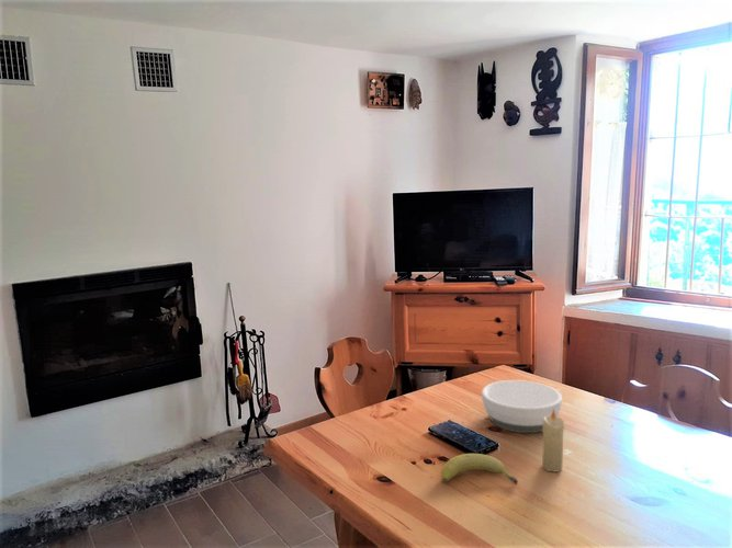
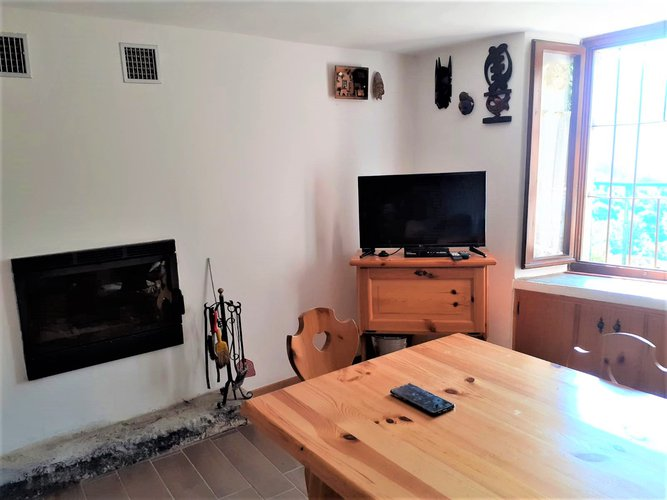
- fruit [440,453,519,486]
- candle [541,409,565,472]
- bowl [481,379,563,434]
